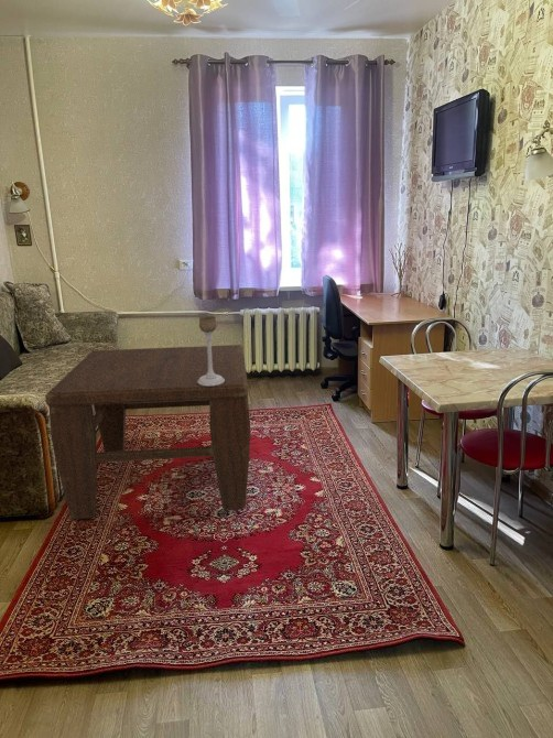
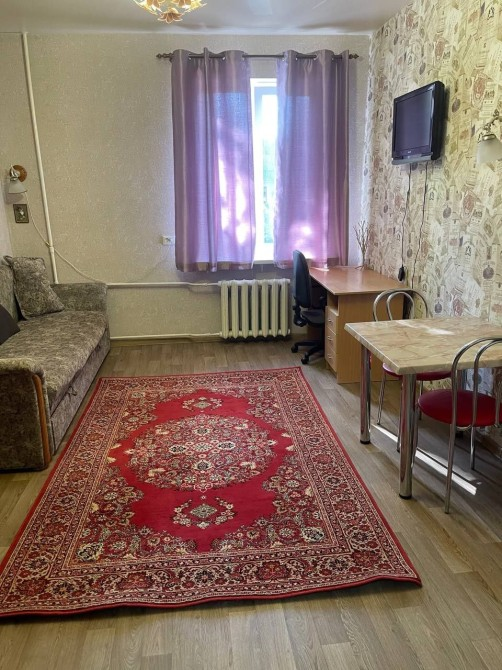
- candle holder [197,314,225,386]
- coffee table [44,344,251,520]
